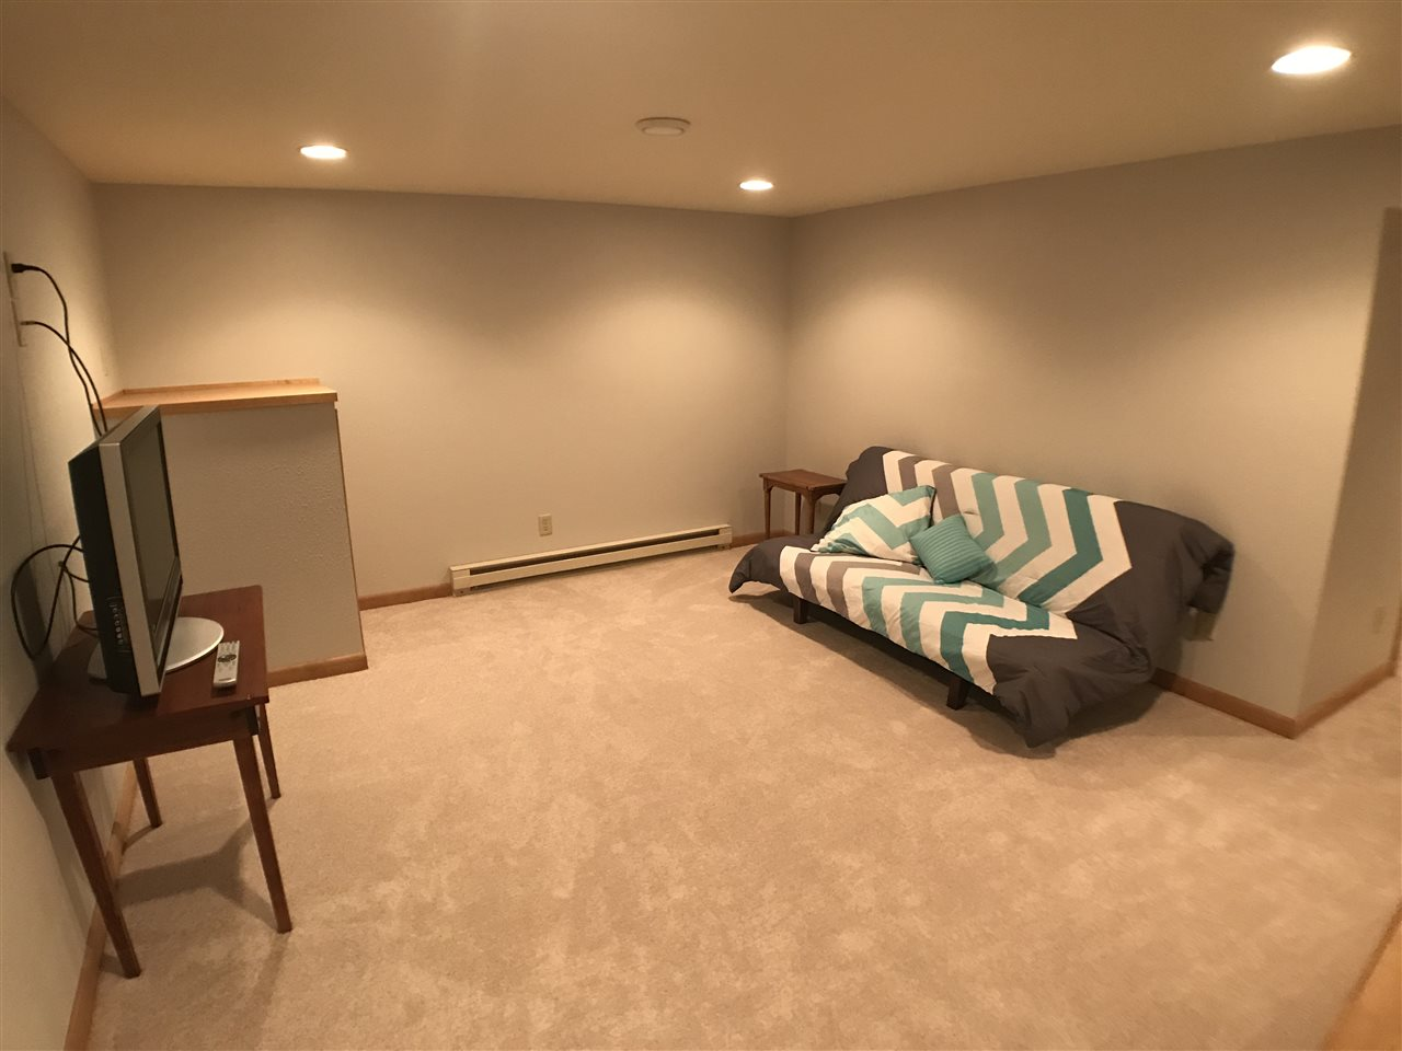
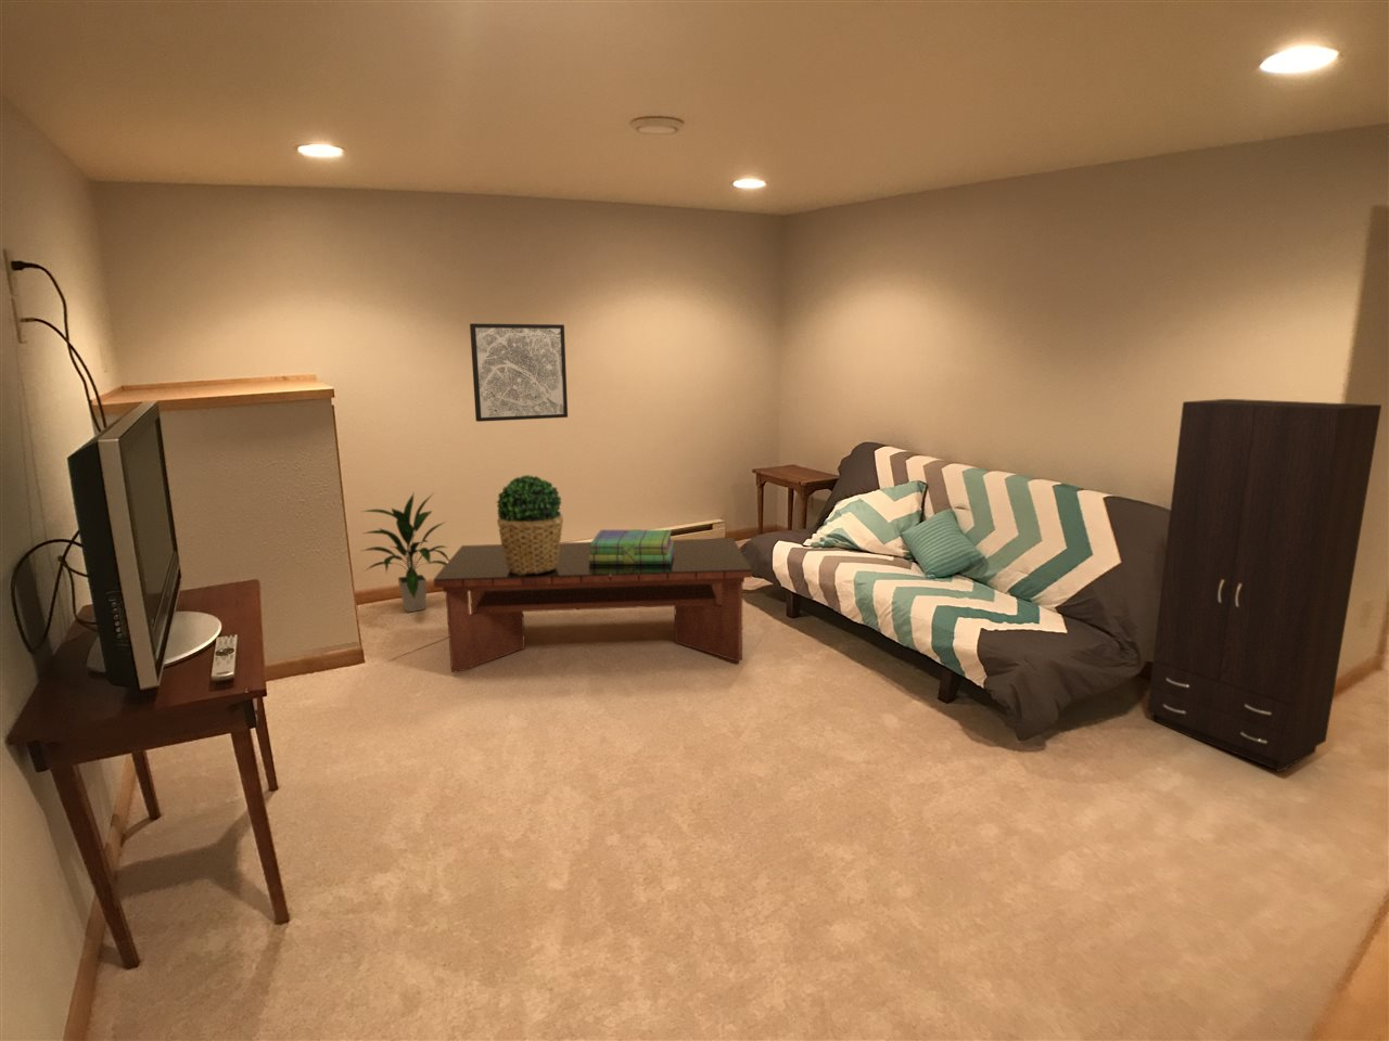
+ indoor plant [361,491,451,612]
+ stack of books [588,528,674,564]
+ wall art [469,323,569,423]
+ coffee table [433,537,754,675]
+ cabinet [1146,398,1382,773]
+ potted plant [494,473,564,575]
